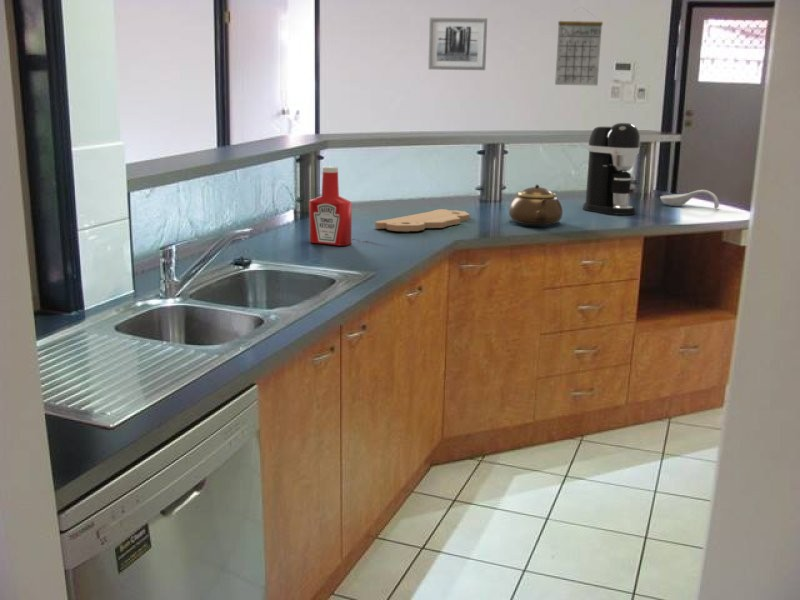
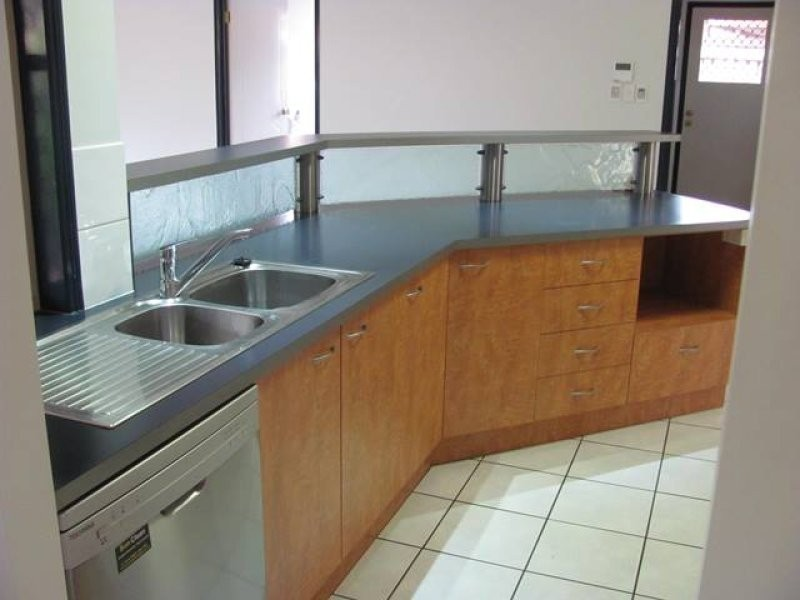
- calendar [554,5,604,87]
- coffee maker [582,122,641,216]
- teapot [508,184,563,226]
- wall art [427,16,488,71]
- soap bottle [309,165,353,247]
- cutting board [374,208,471,232]
- spoon rest [659,189,720,209]
